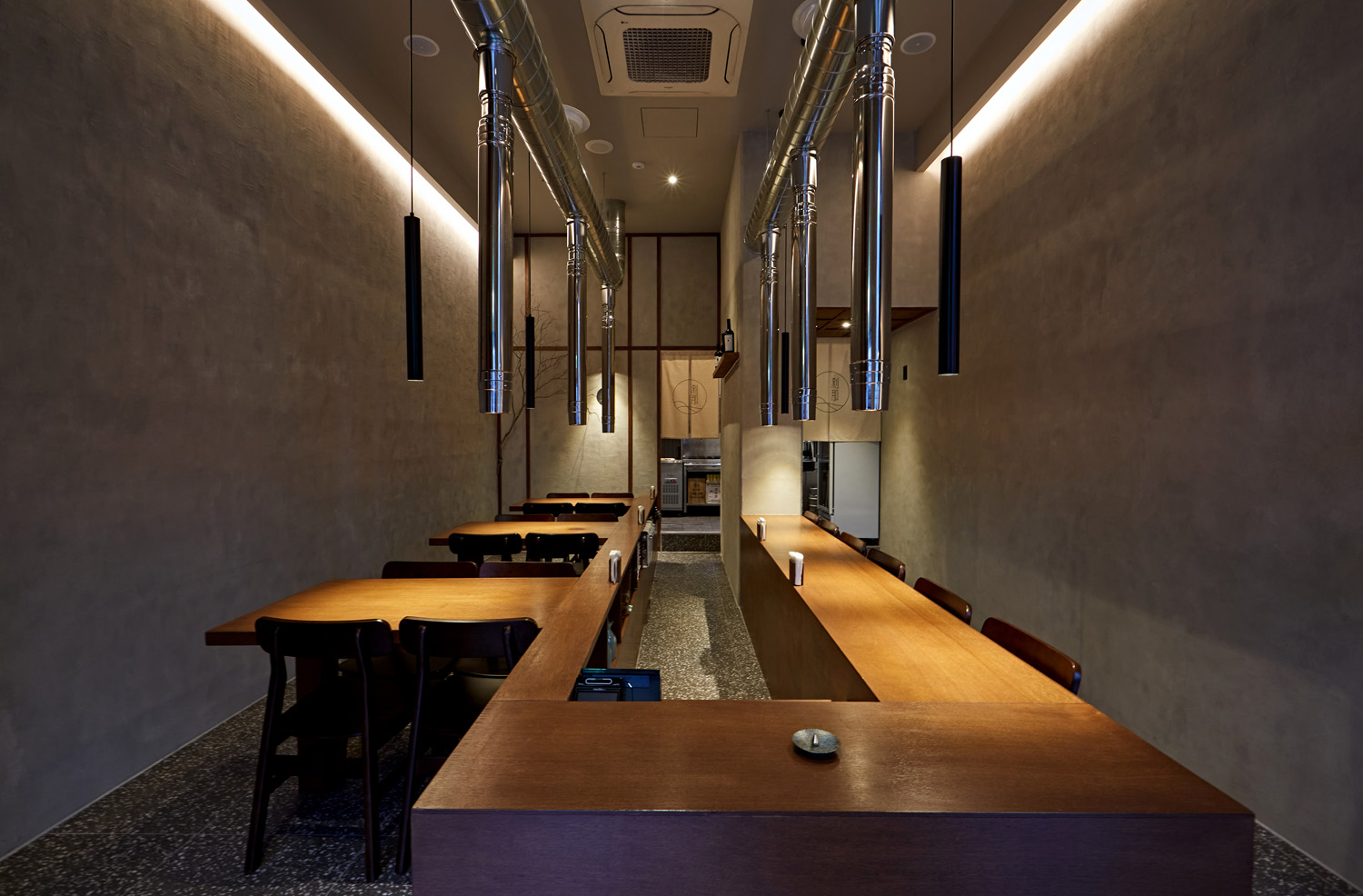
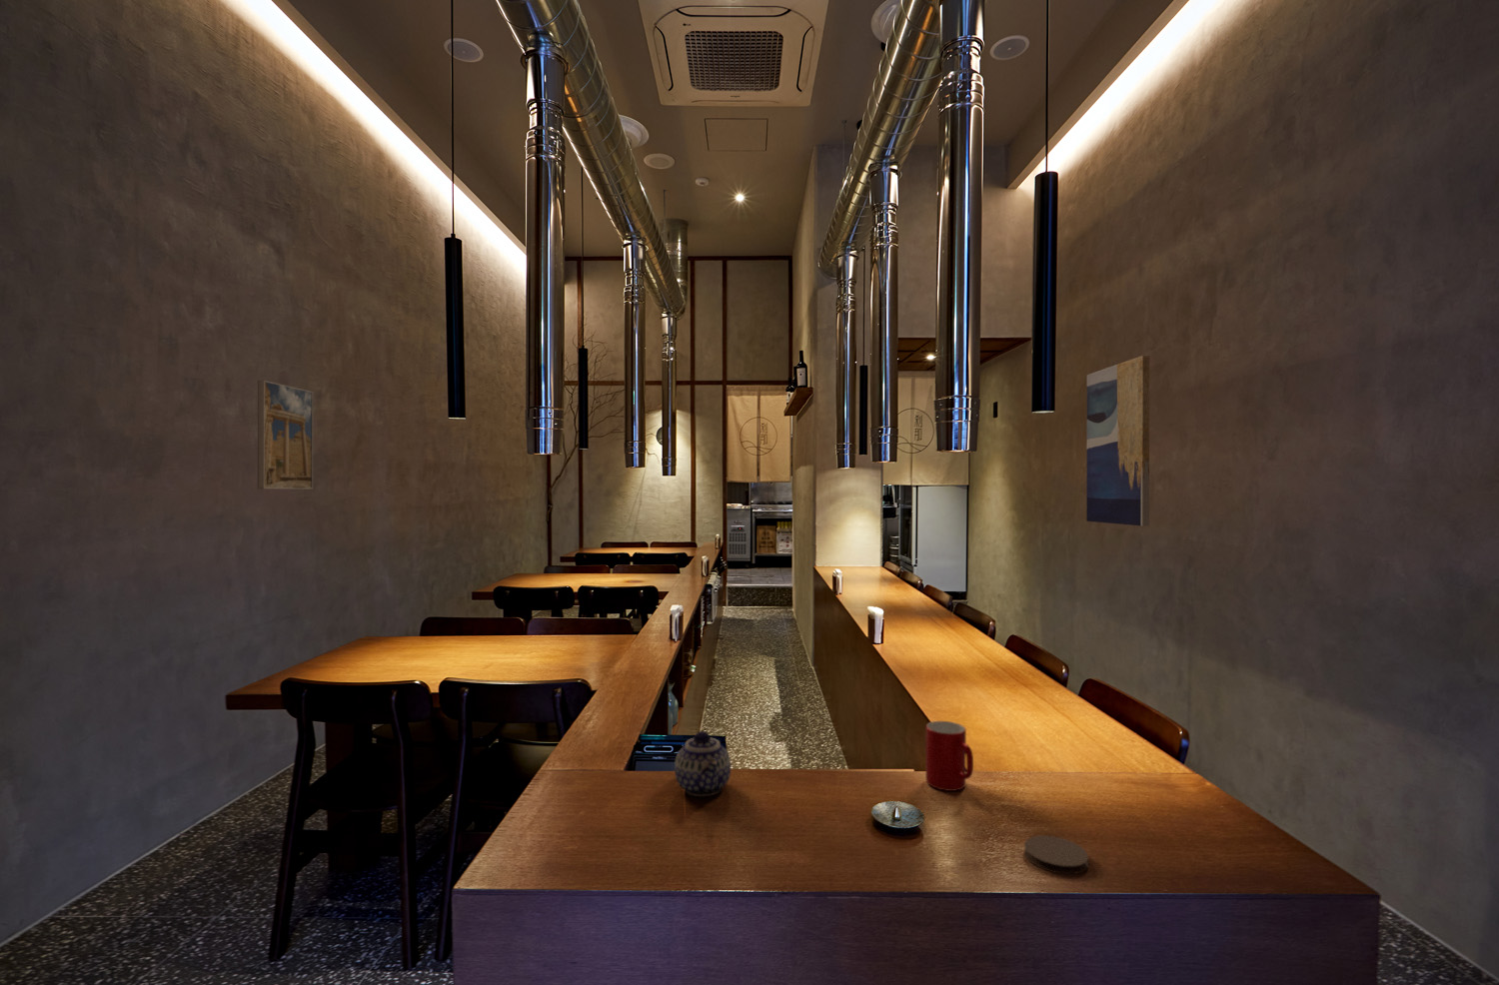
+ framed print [257,379,313,489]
+ cup [925,720,974,793]
+ coaster [1023,834,1089,875]
+ wall art [1085,355,1150,527]
+ teapot [673,730,731,797]
